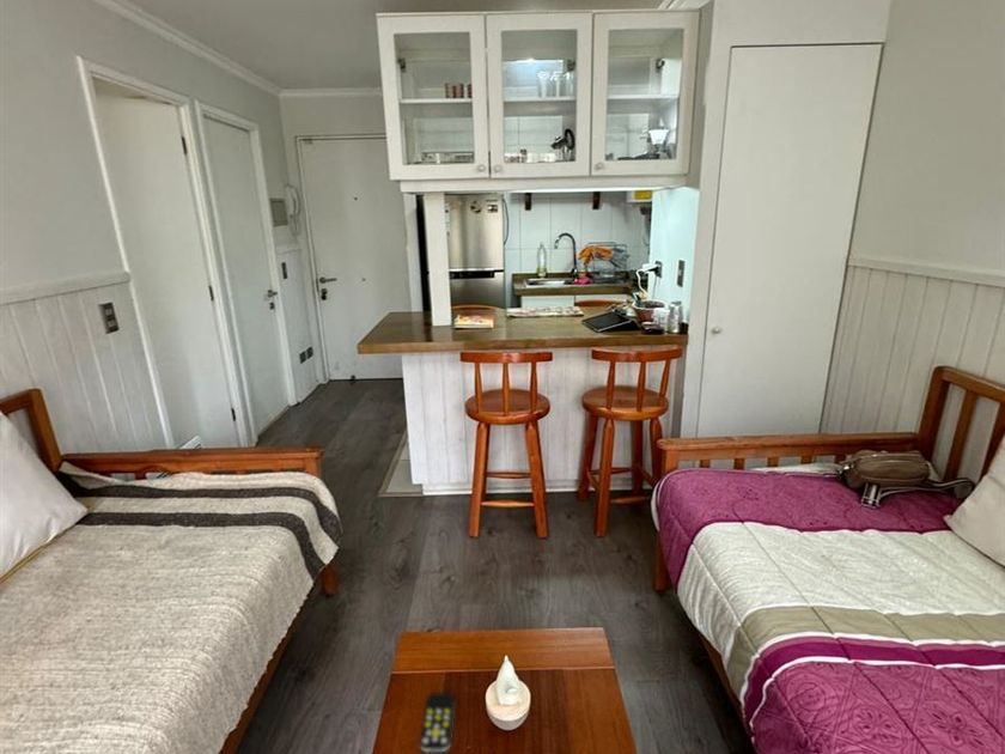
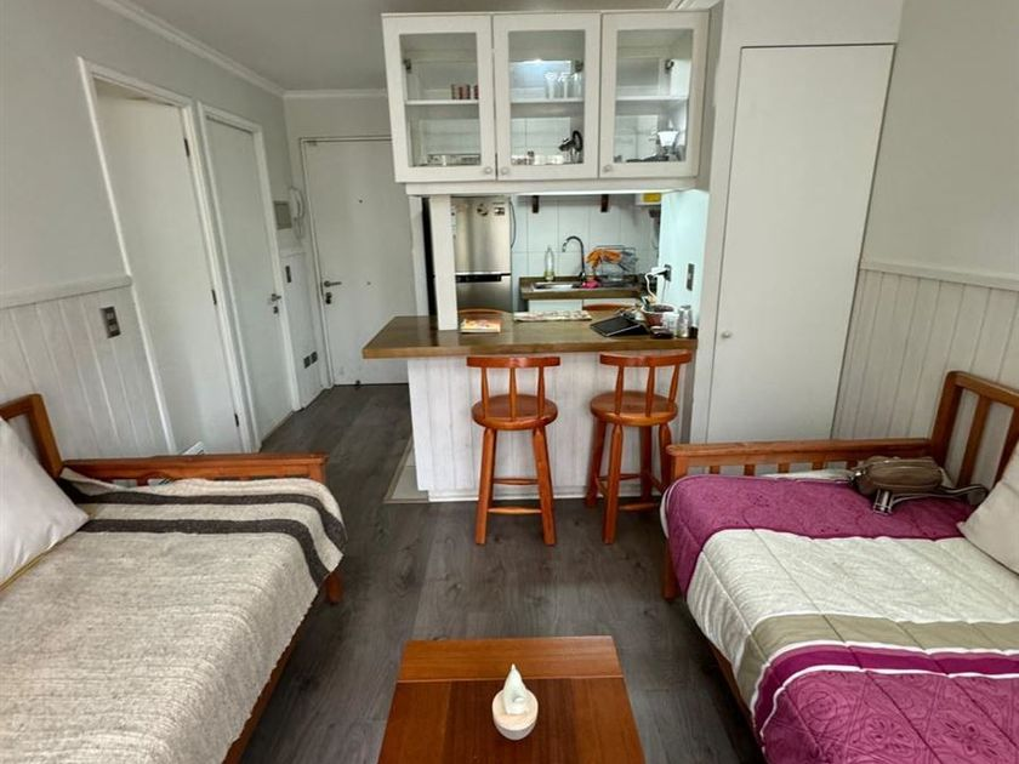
- remote control [419,692,456,753]
